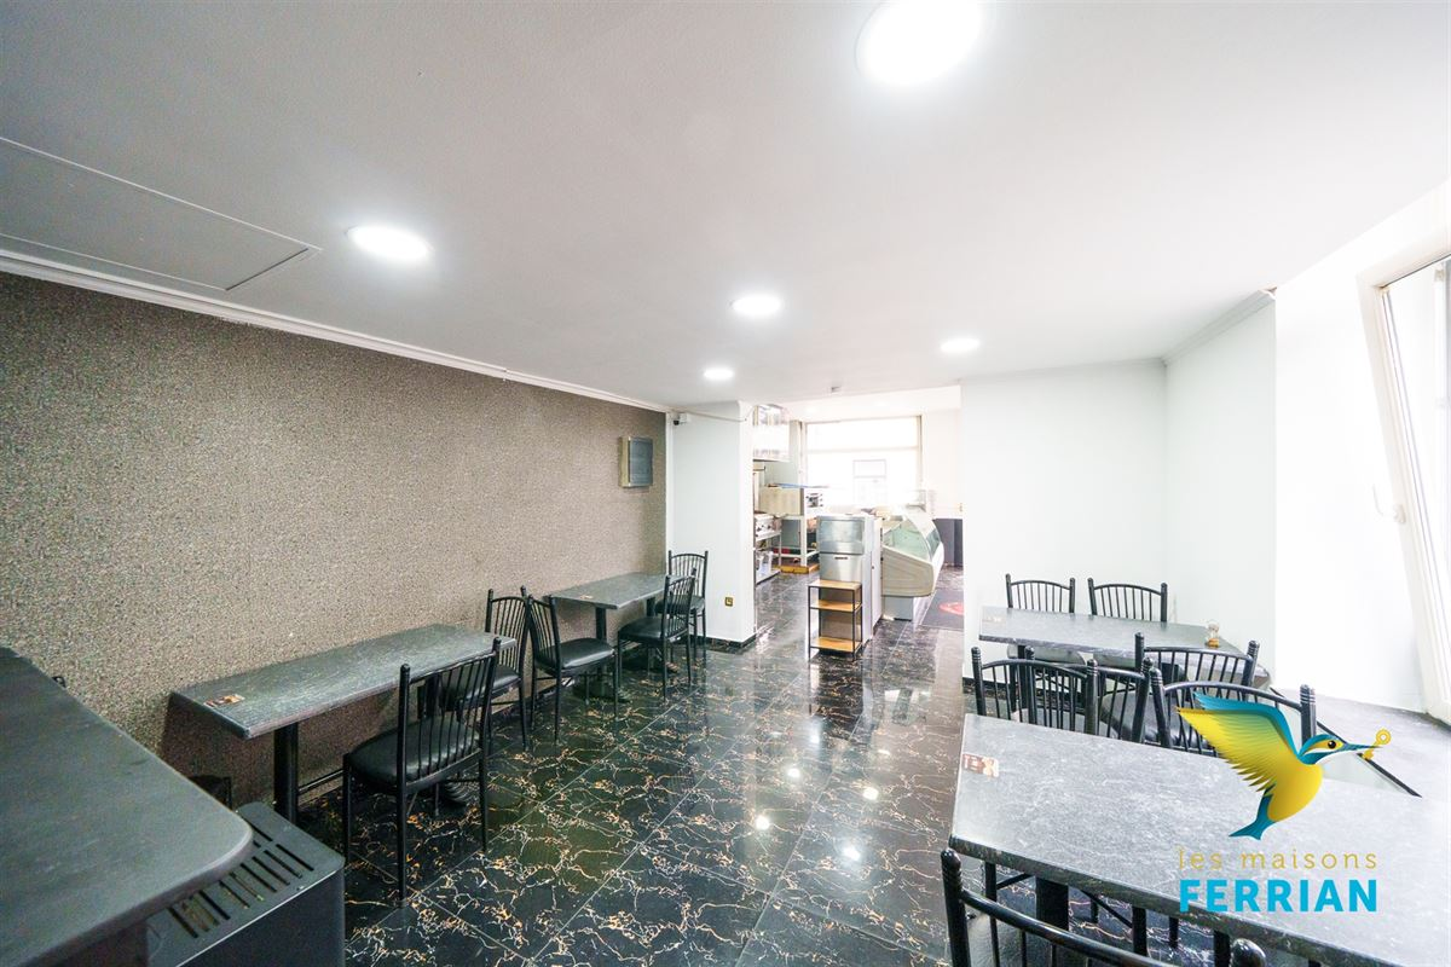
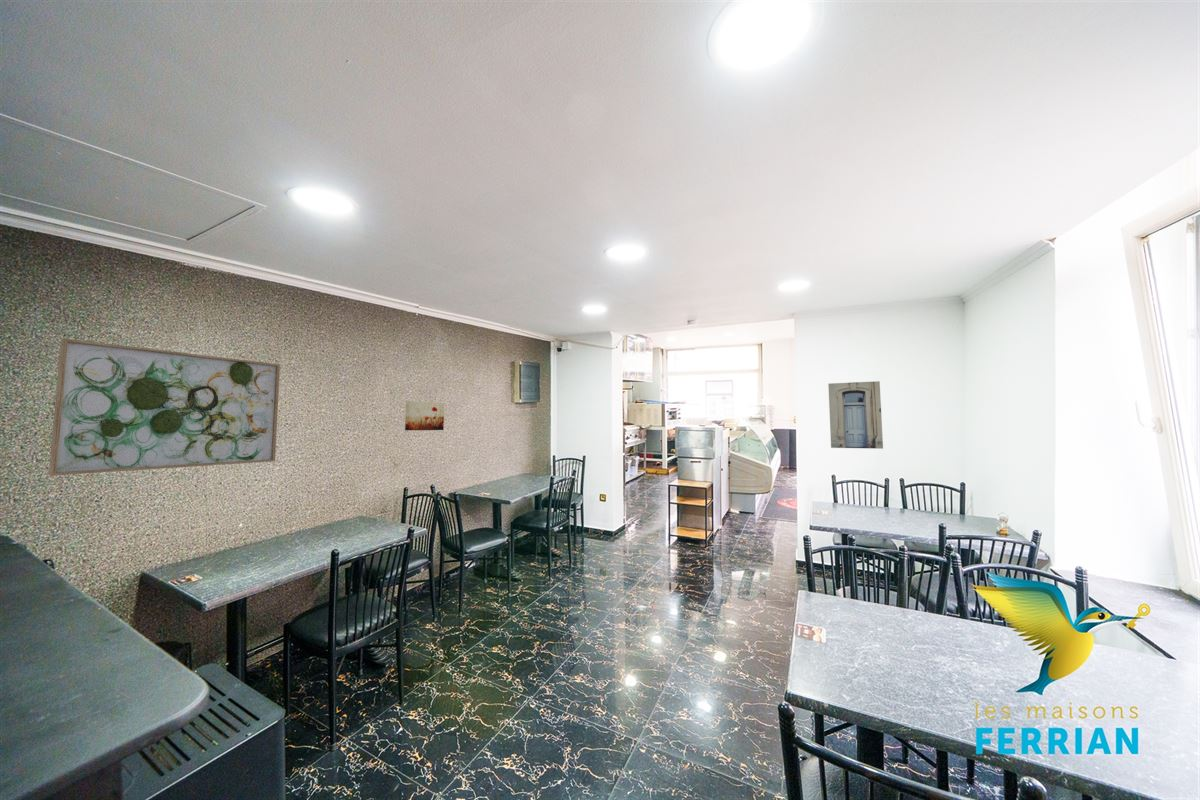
+ wall art [827,380,884,450]
+ wall art [404,400,445,431]
+ wall art [48,337,281,477]
